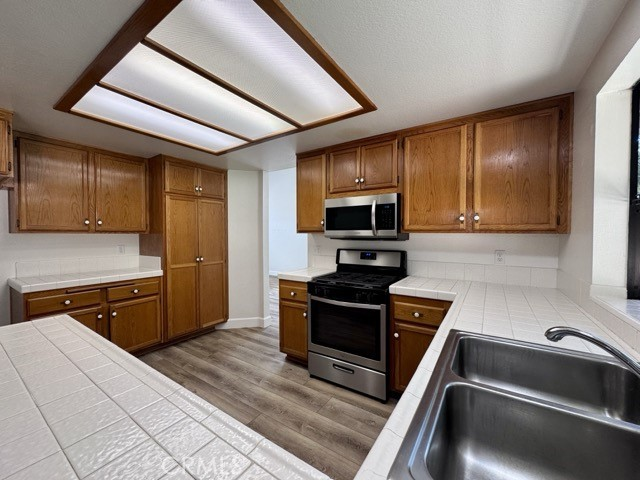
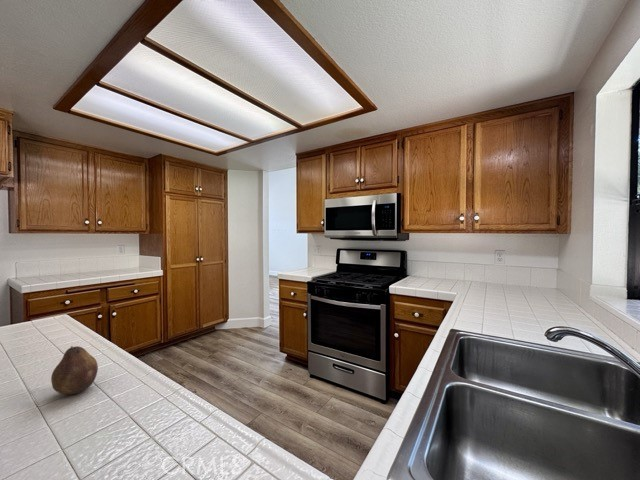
+ fruit [50,345,99,395]
